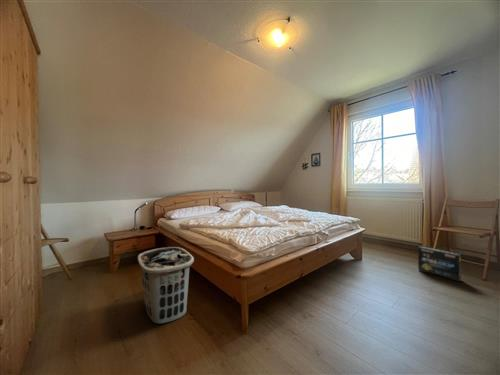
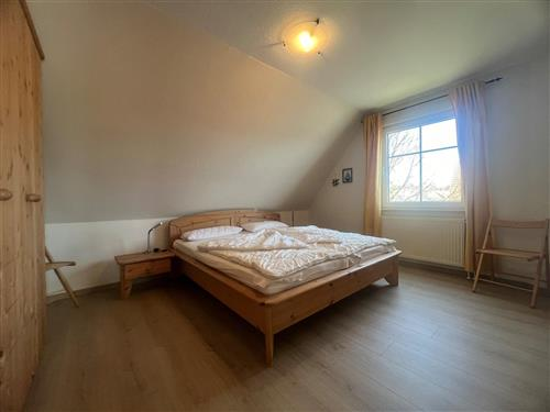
- clothes hamper [137,246,195,325]
- box [417,245,462,282]
